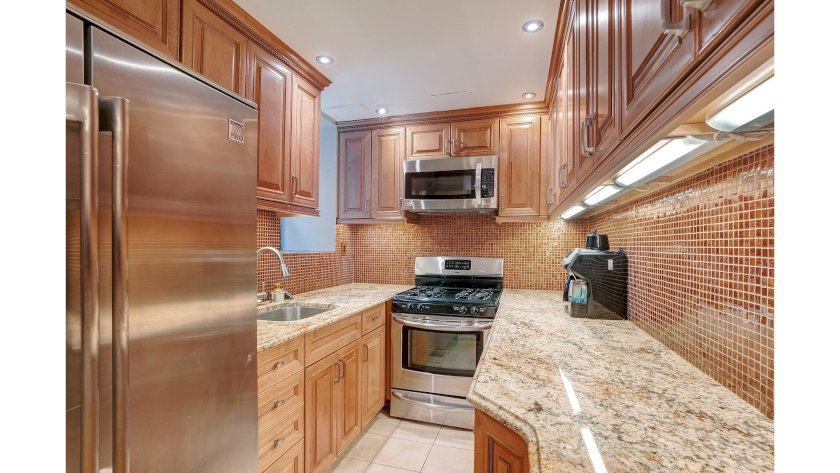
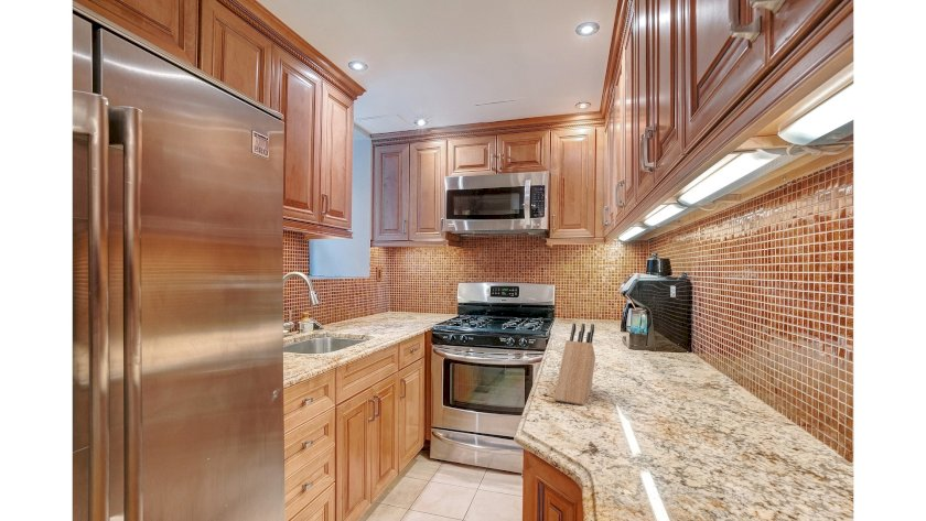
+ knife block [553,322,596,406]
